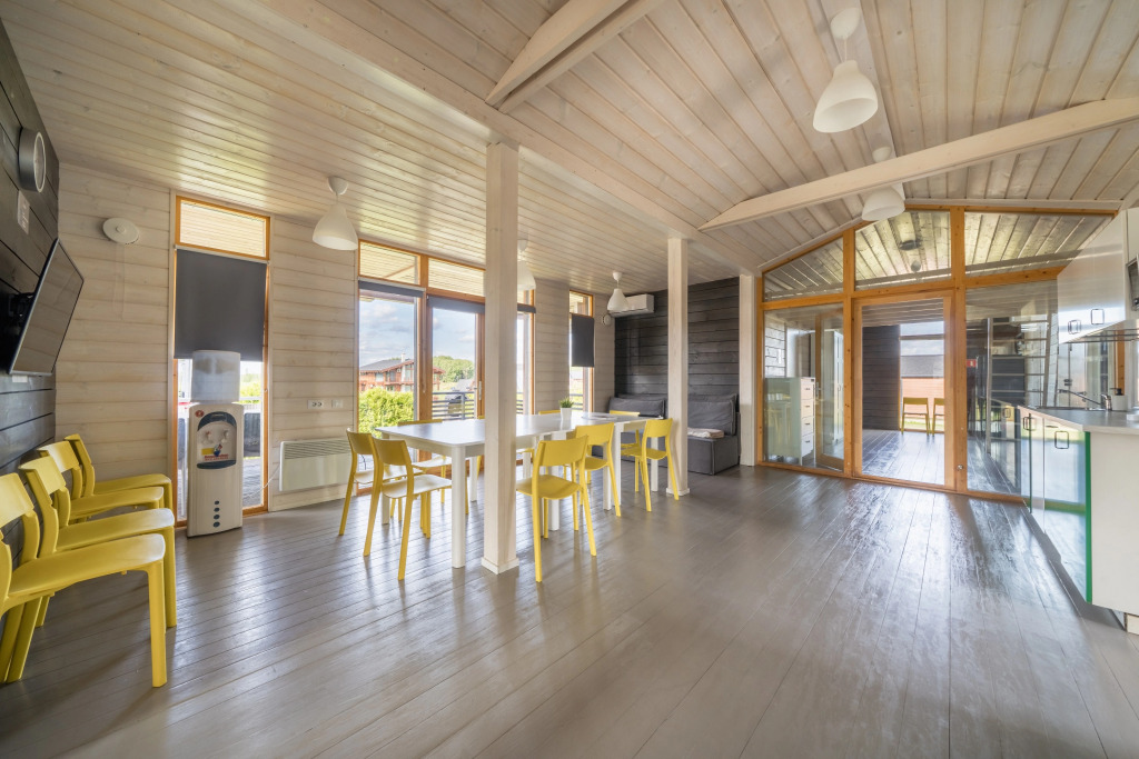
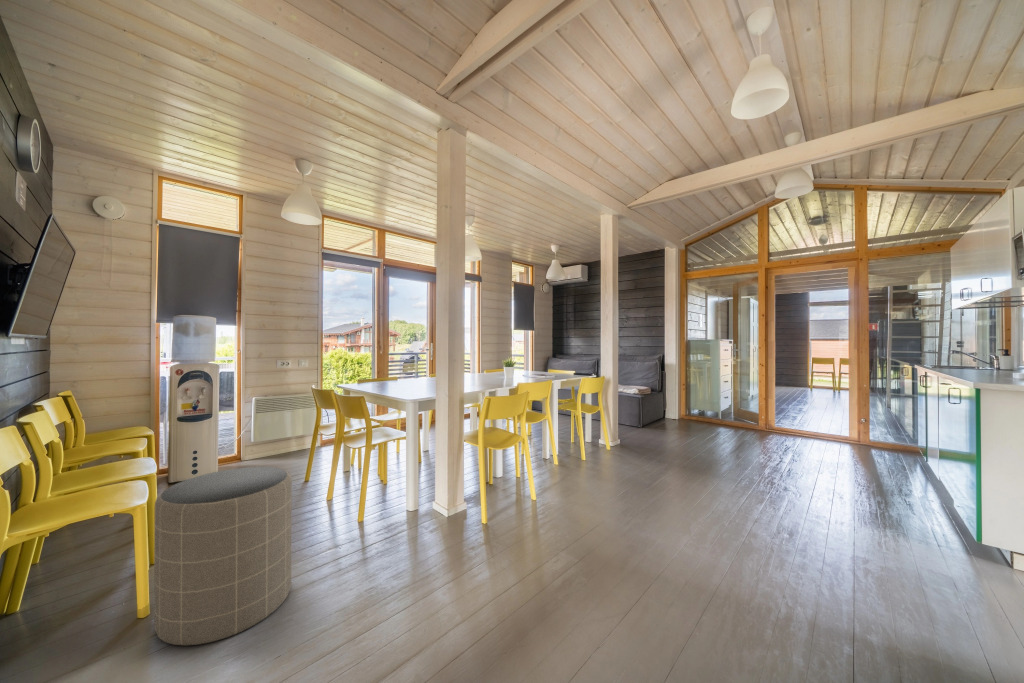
+ trash can [153,466,293,647]
